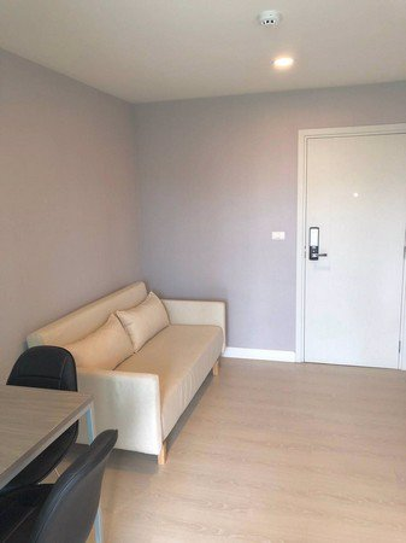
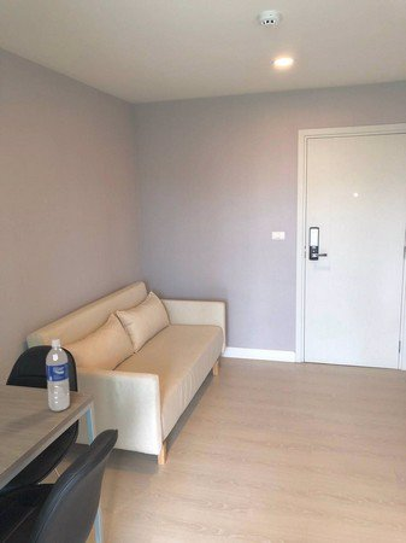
+ water bottle [45,338,71,413]
